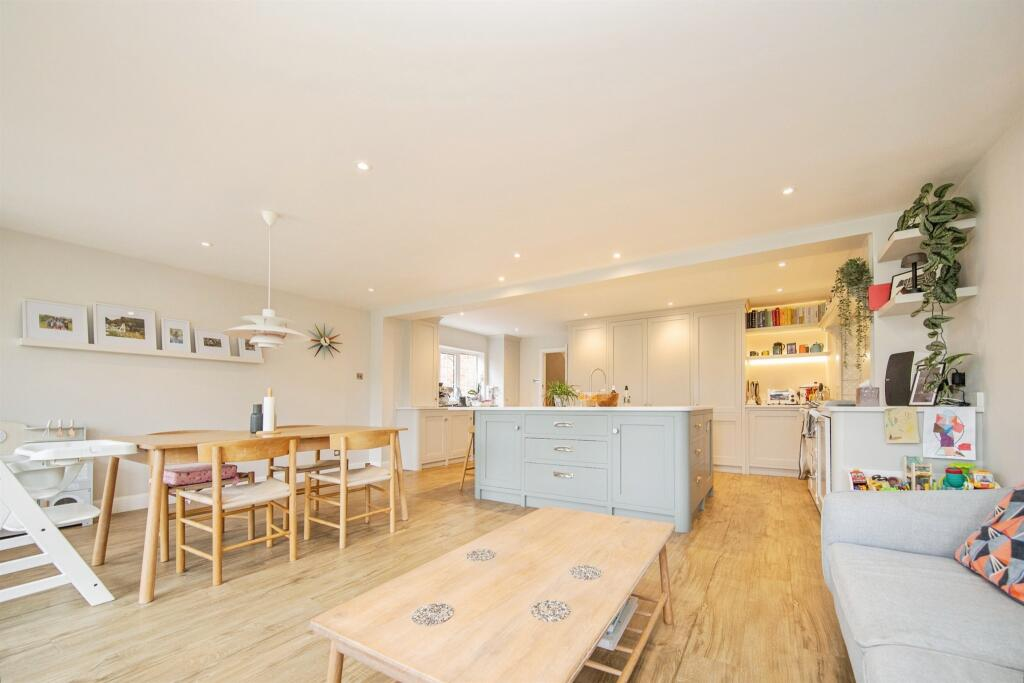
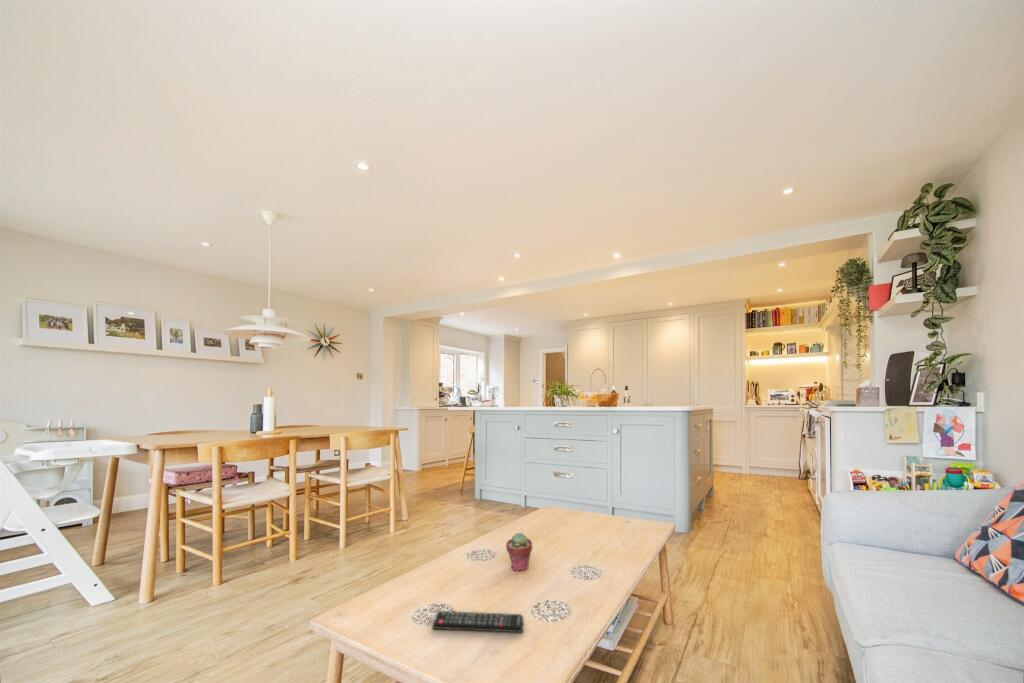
+ remote control [431,610,524,633]
+ potted succulent [505,532,533,572]
